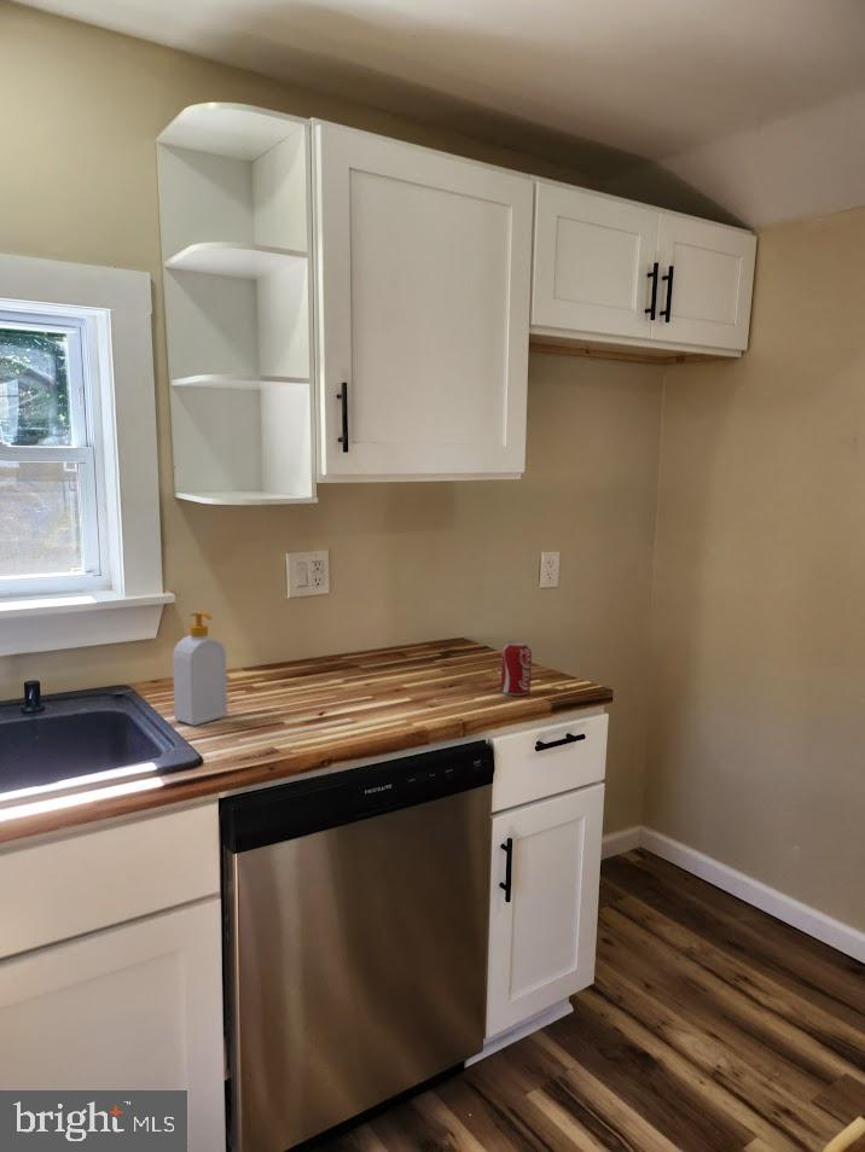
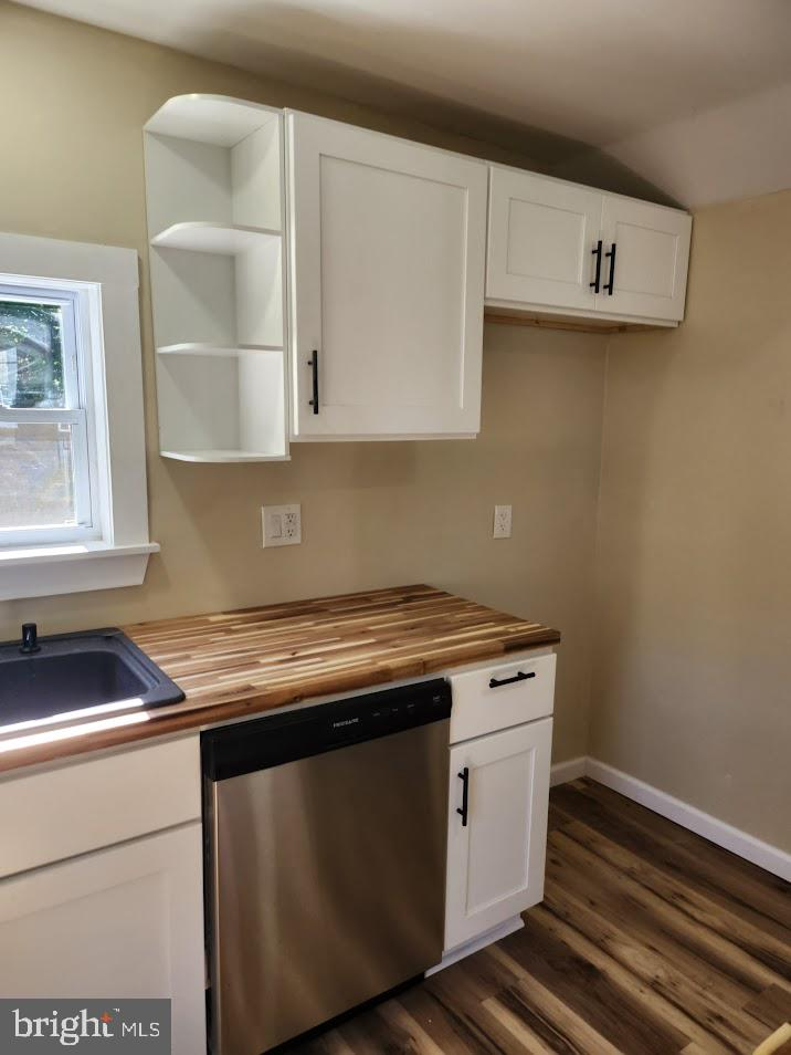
- beverage can [499,640,533,697]
- soap bottle [172,611,228,727]
